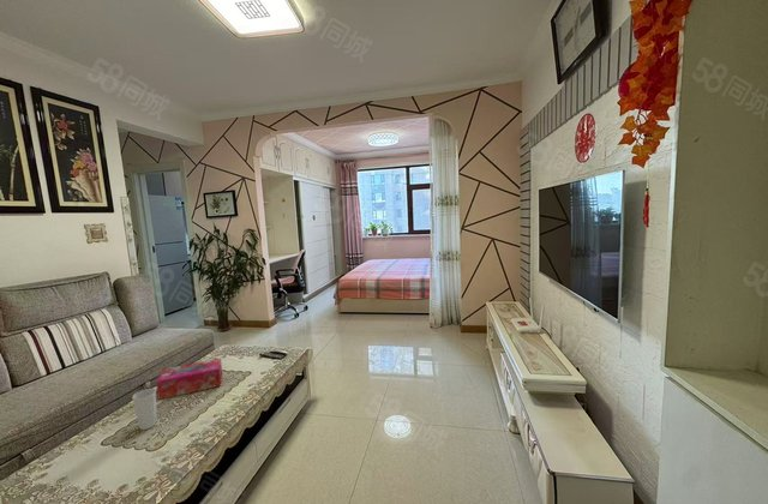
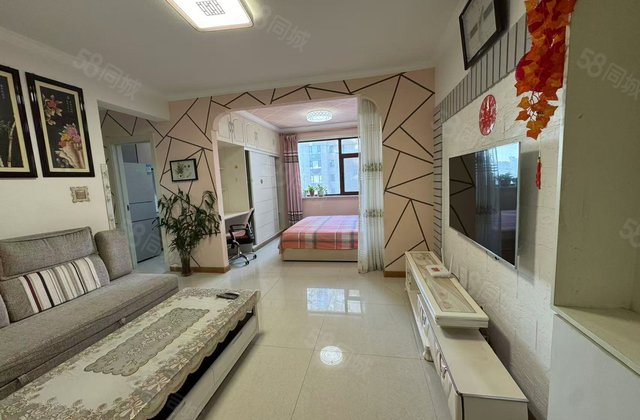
- tissue box [155,358,223,401]
- cup [131,388,157,431]
